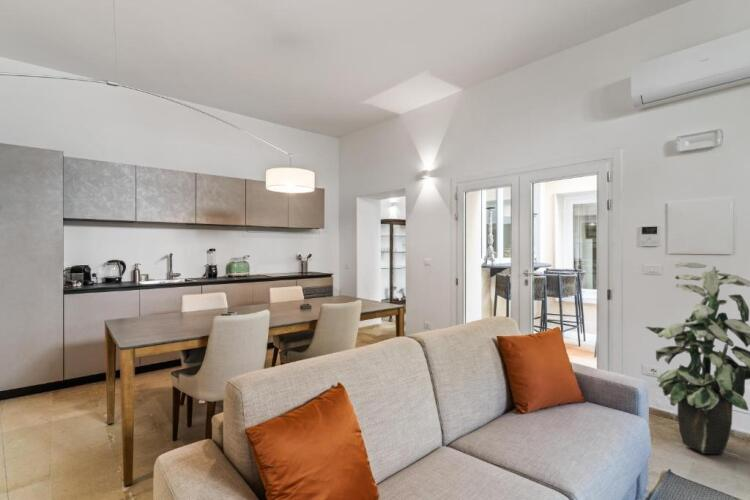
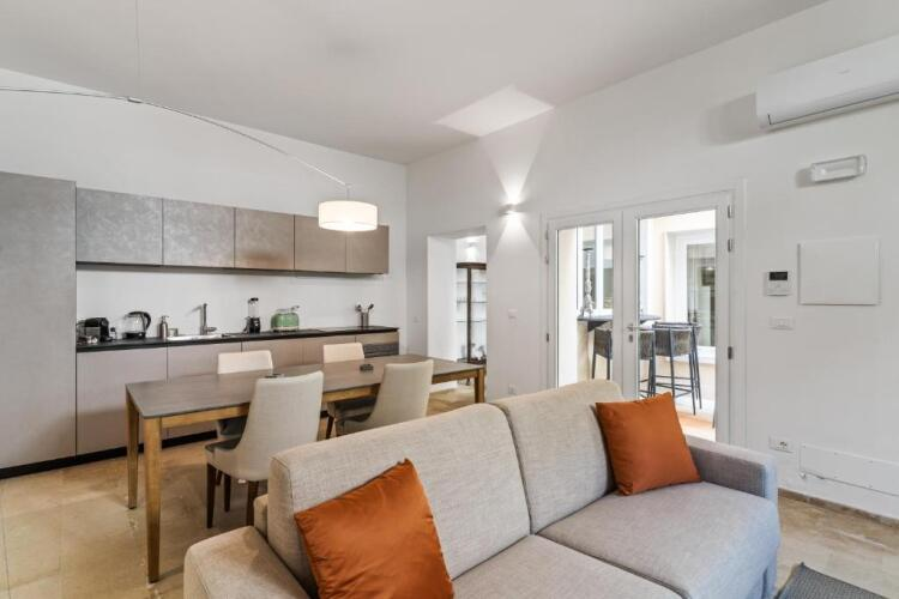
- indoor plant [644,262,750,455]
